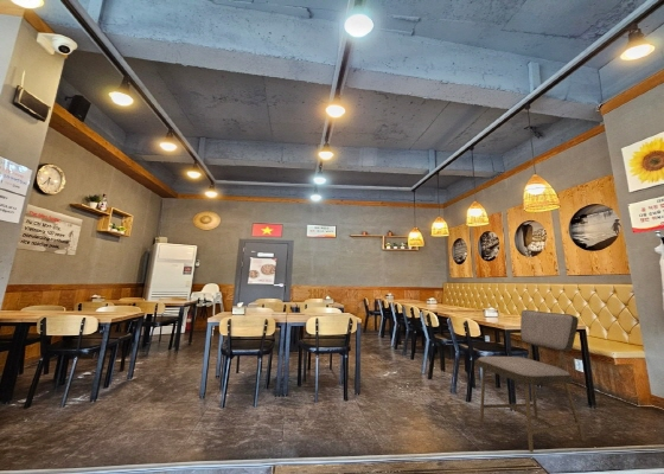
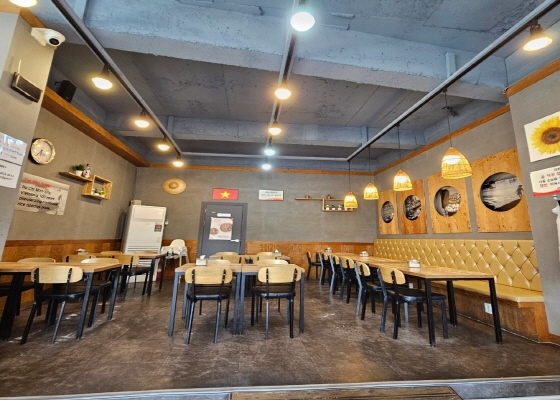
- dining chair [475,309,586,454]
